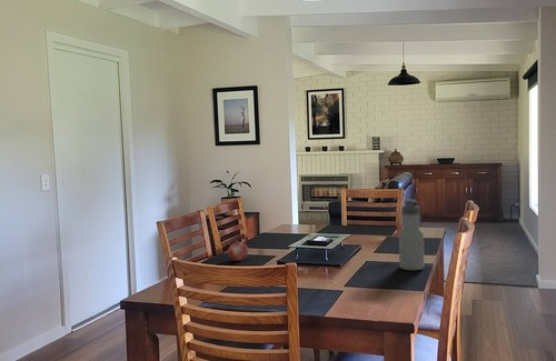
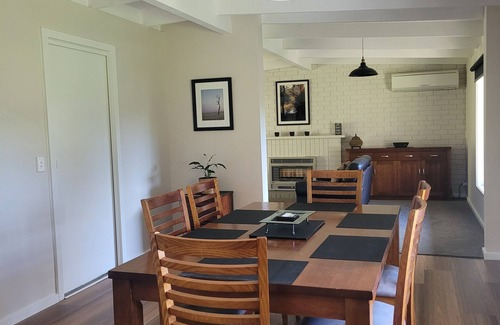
- water bottle [398,199,425,271]
- fruit [227,238,249,262]
